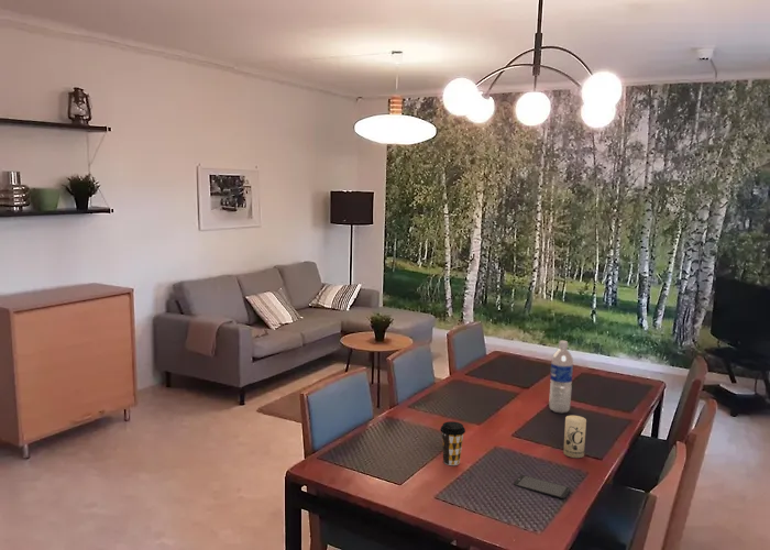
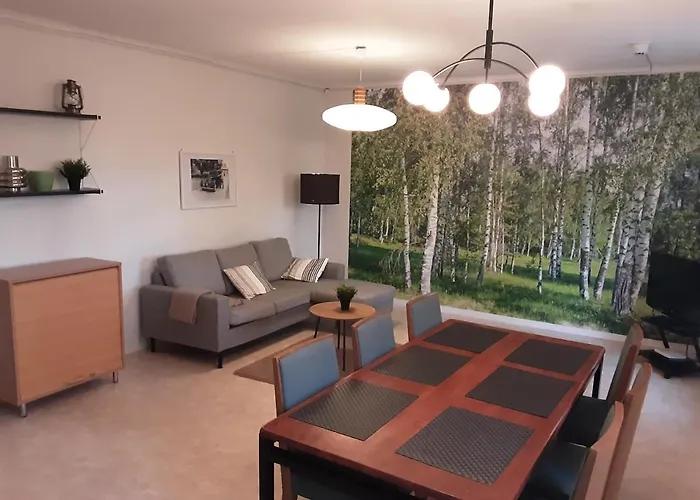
- coffee cup [439,420,466,466]
- smartphone [513,474,572,499]
- water bottle [548,340,574,414]
- candle [562,415,587,459]
